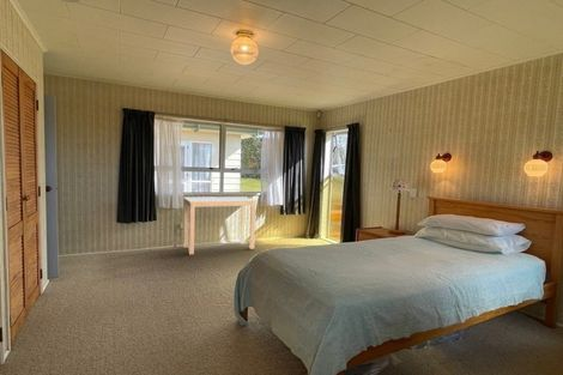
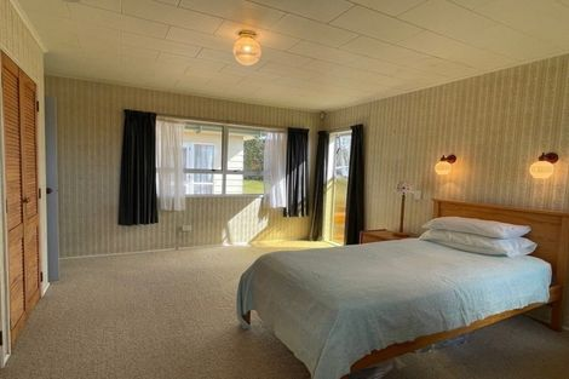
- desk [182,195,258,255]
